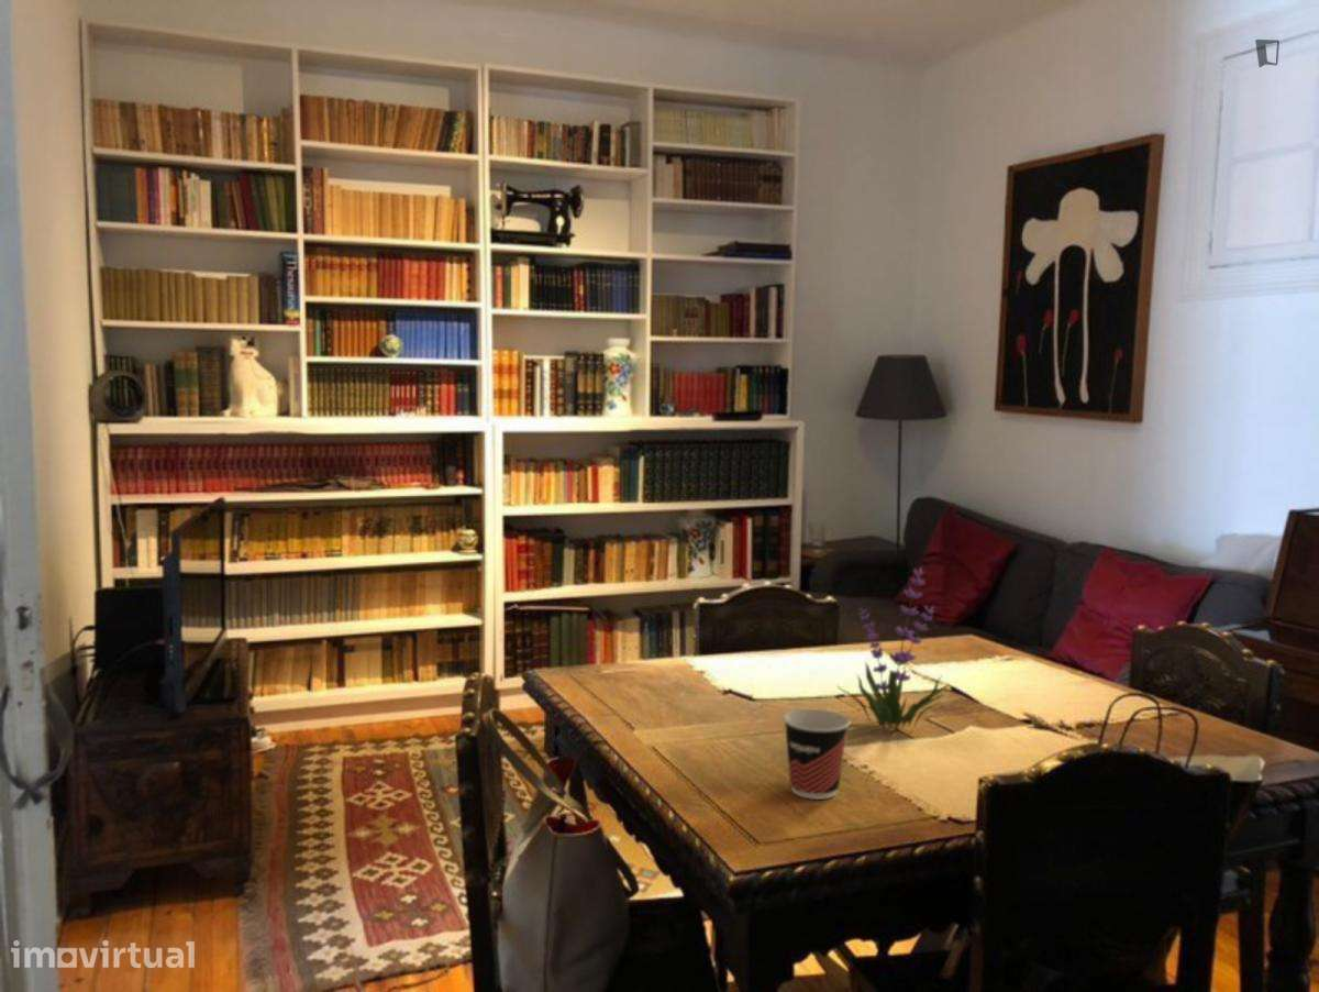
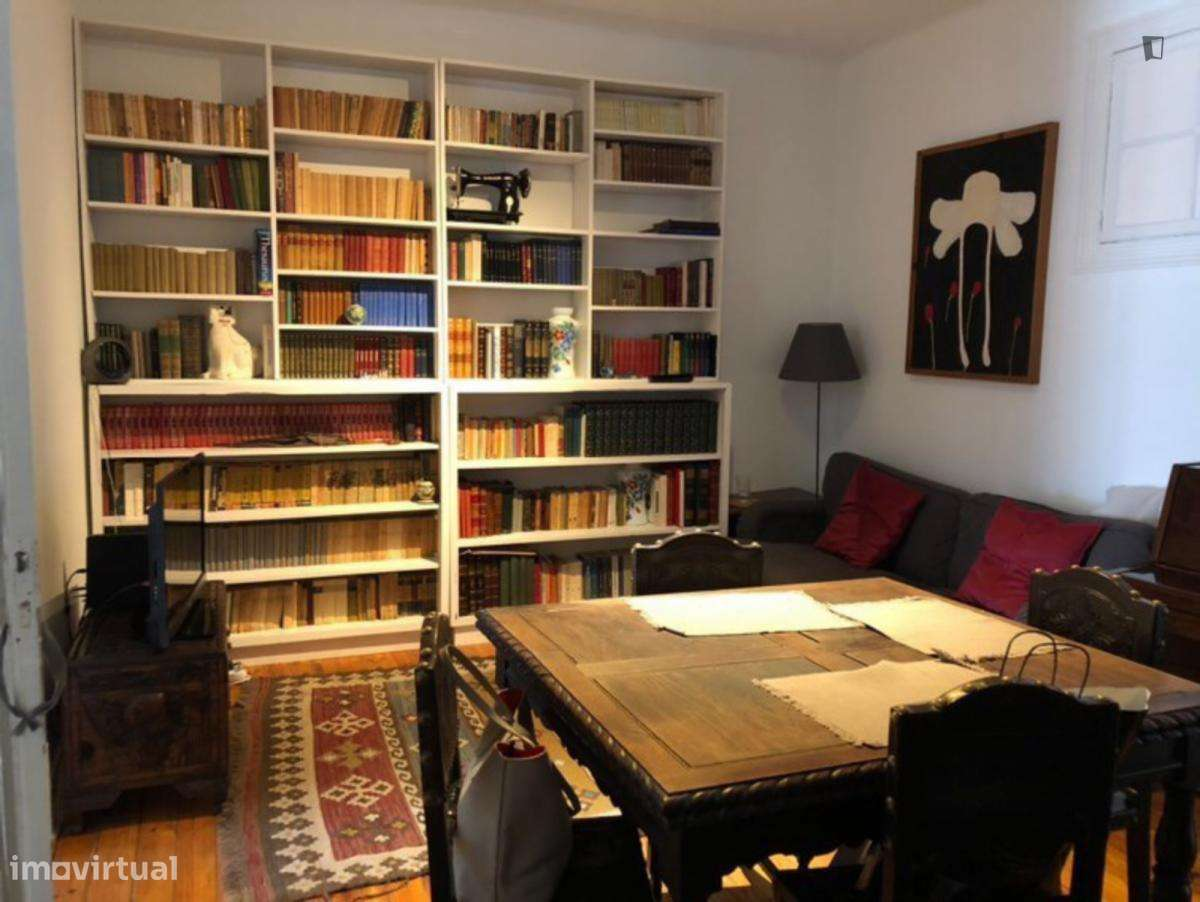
- cup [783,708,851,801]
- plant [836,566,950,730]
